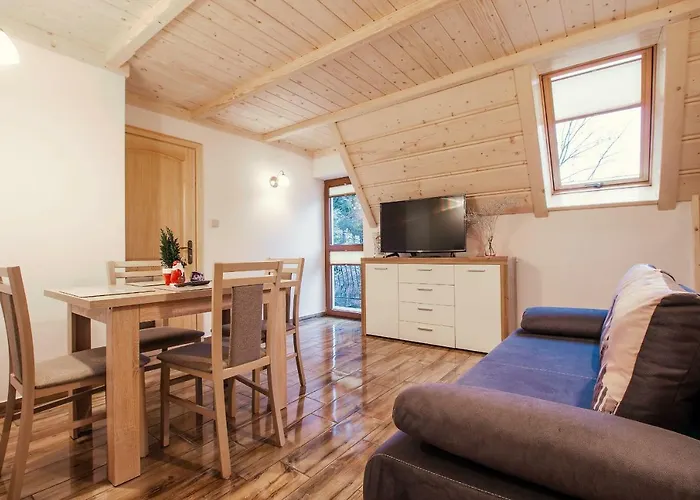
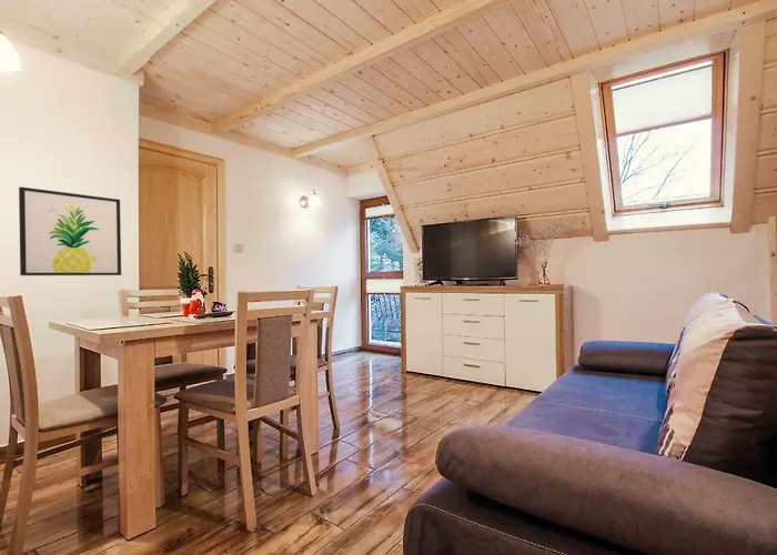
+ wall art [18,185,122,276]
